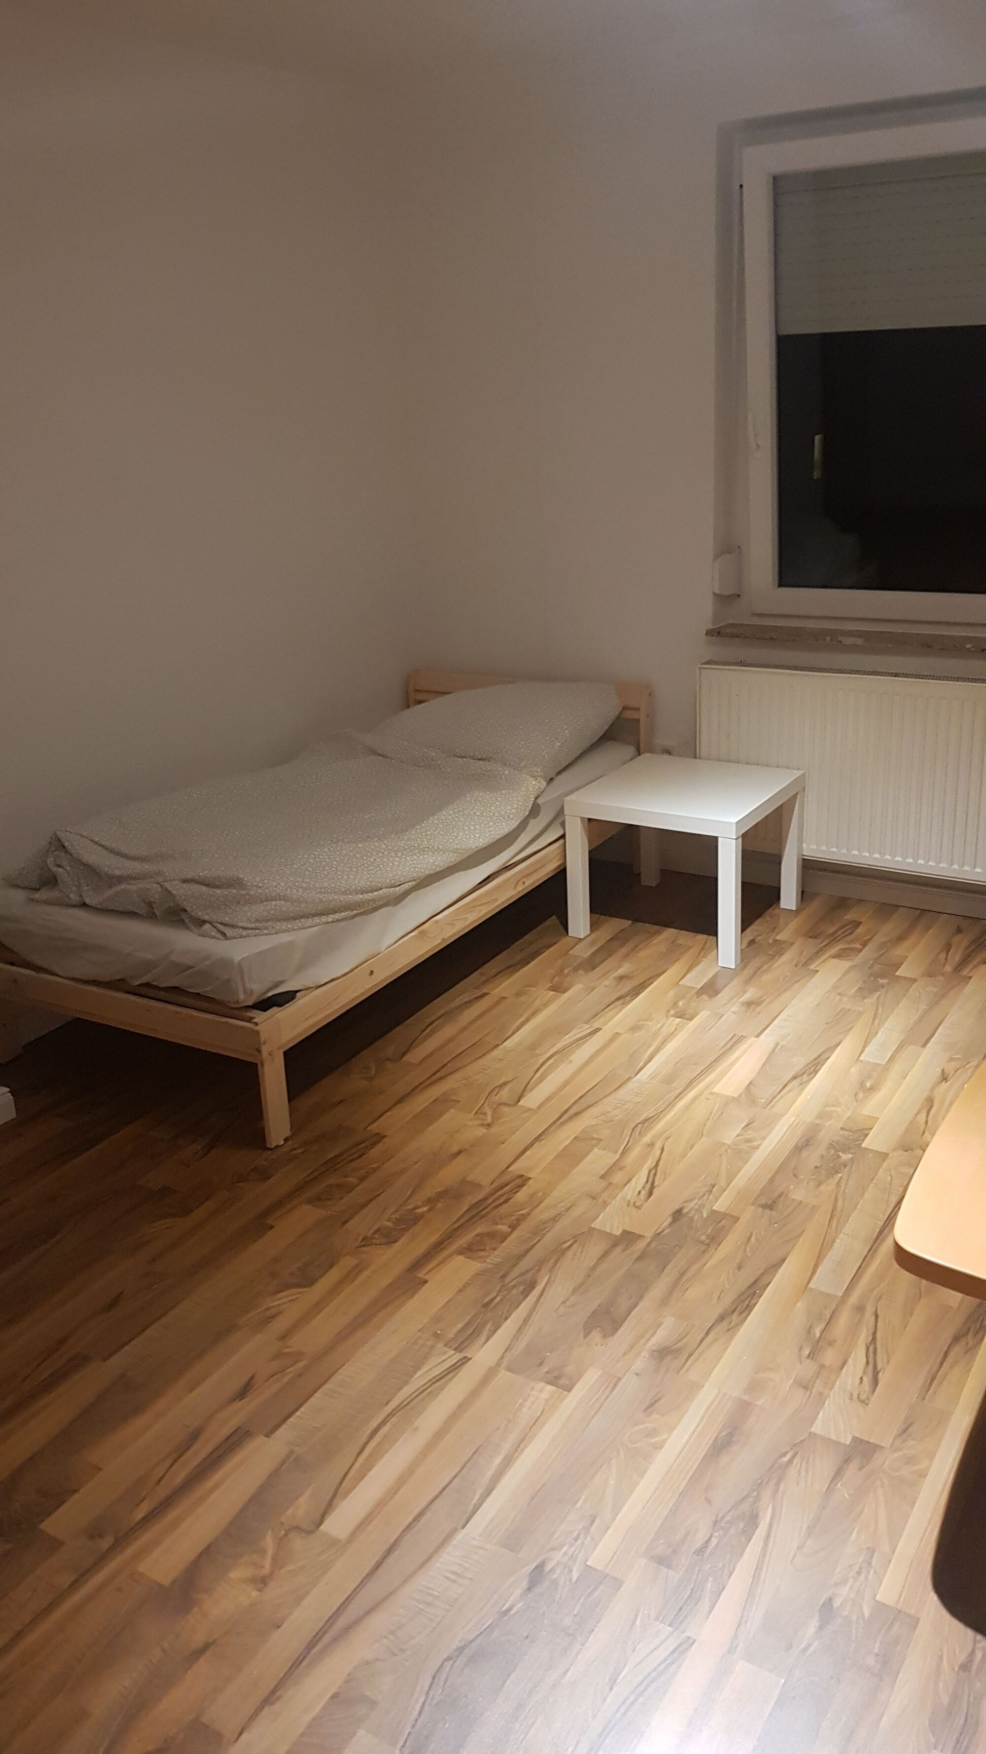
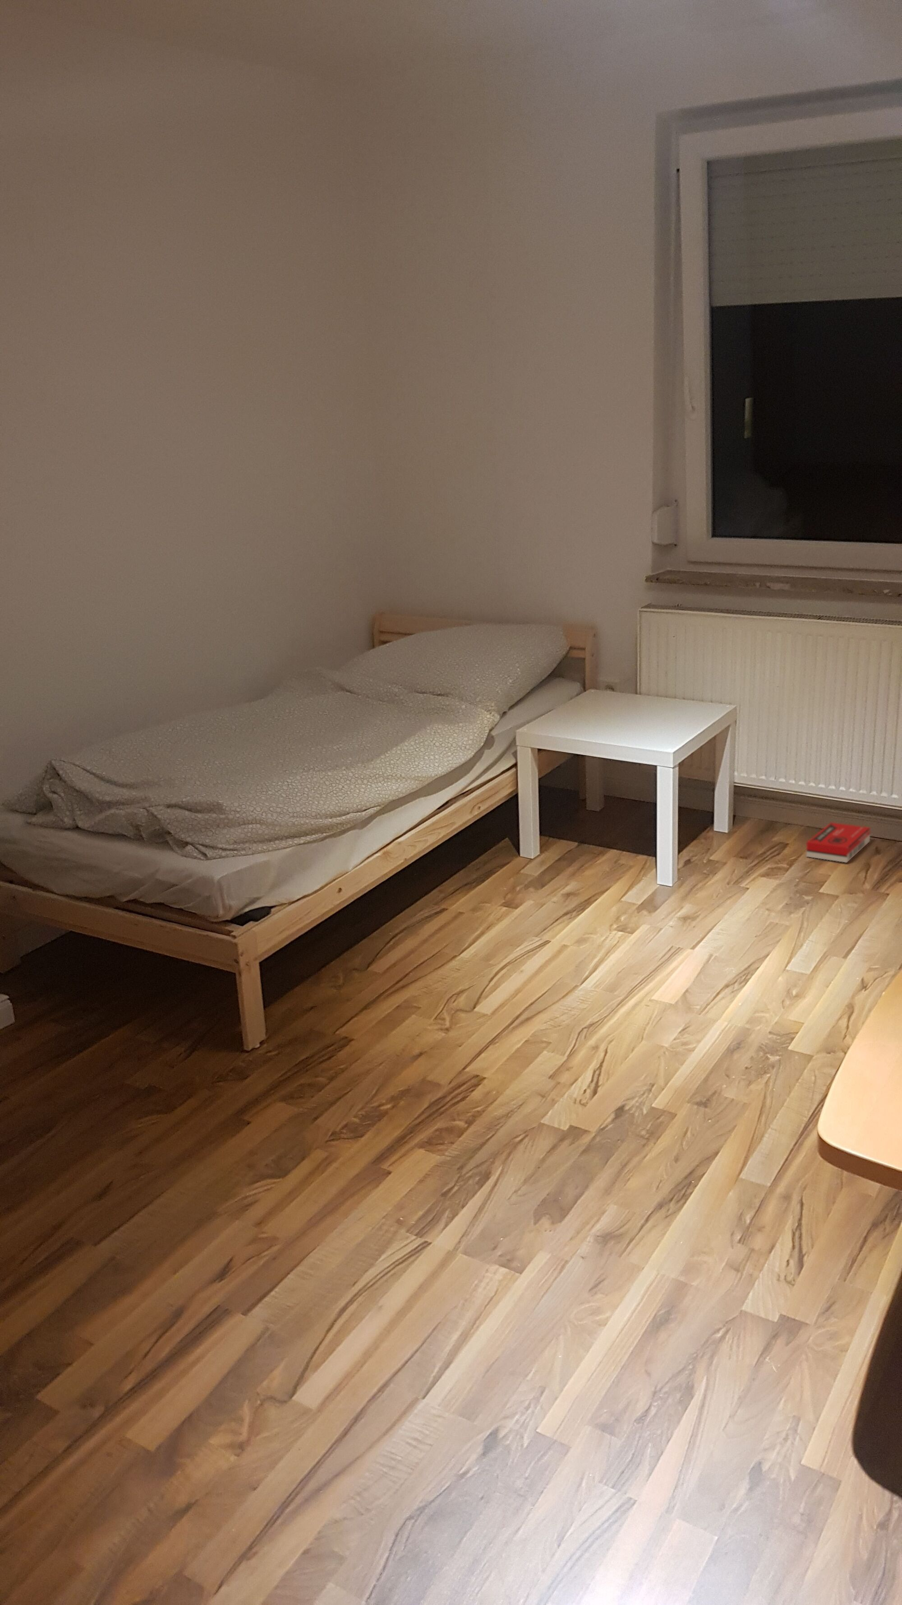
+ box [806,822,871,863]
